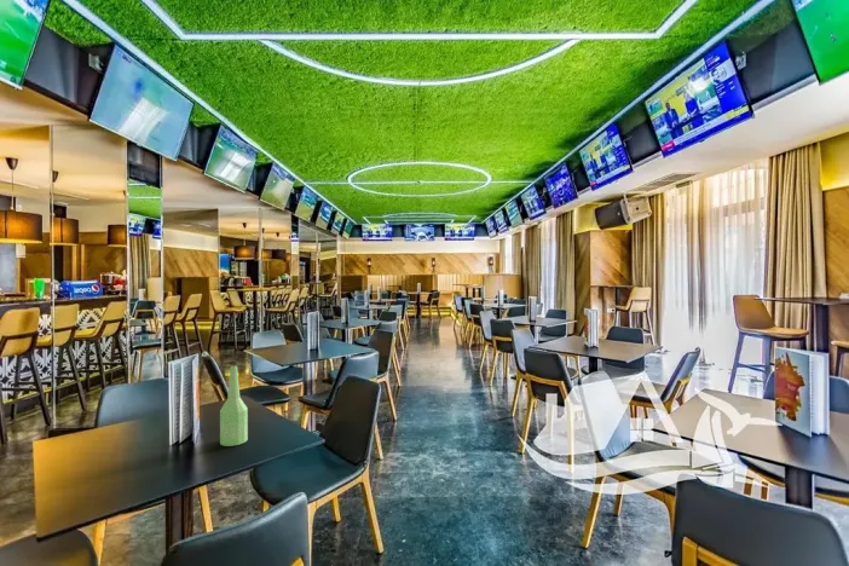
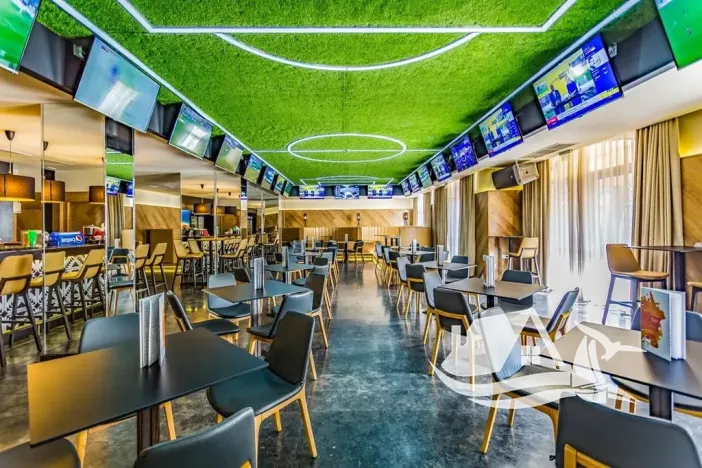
- bottle [219,364,249,447]
